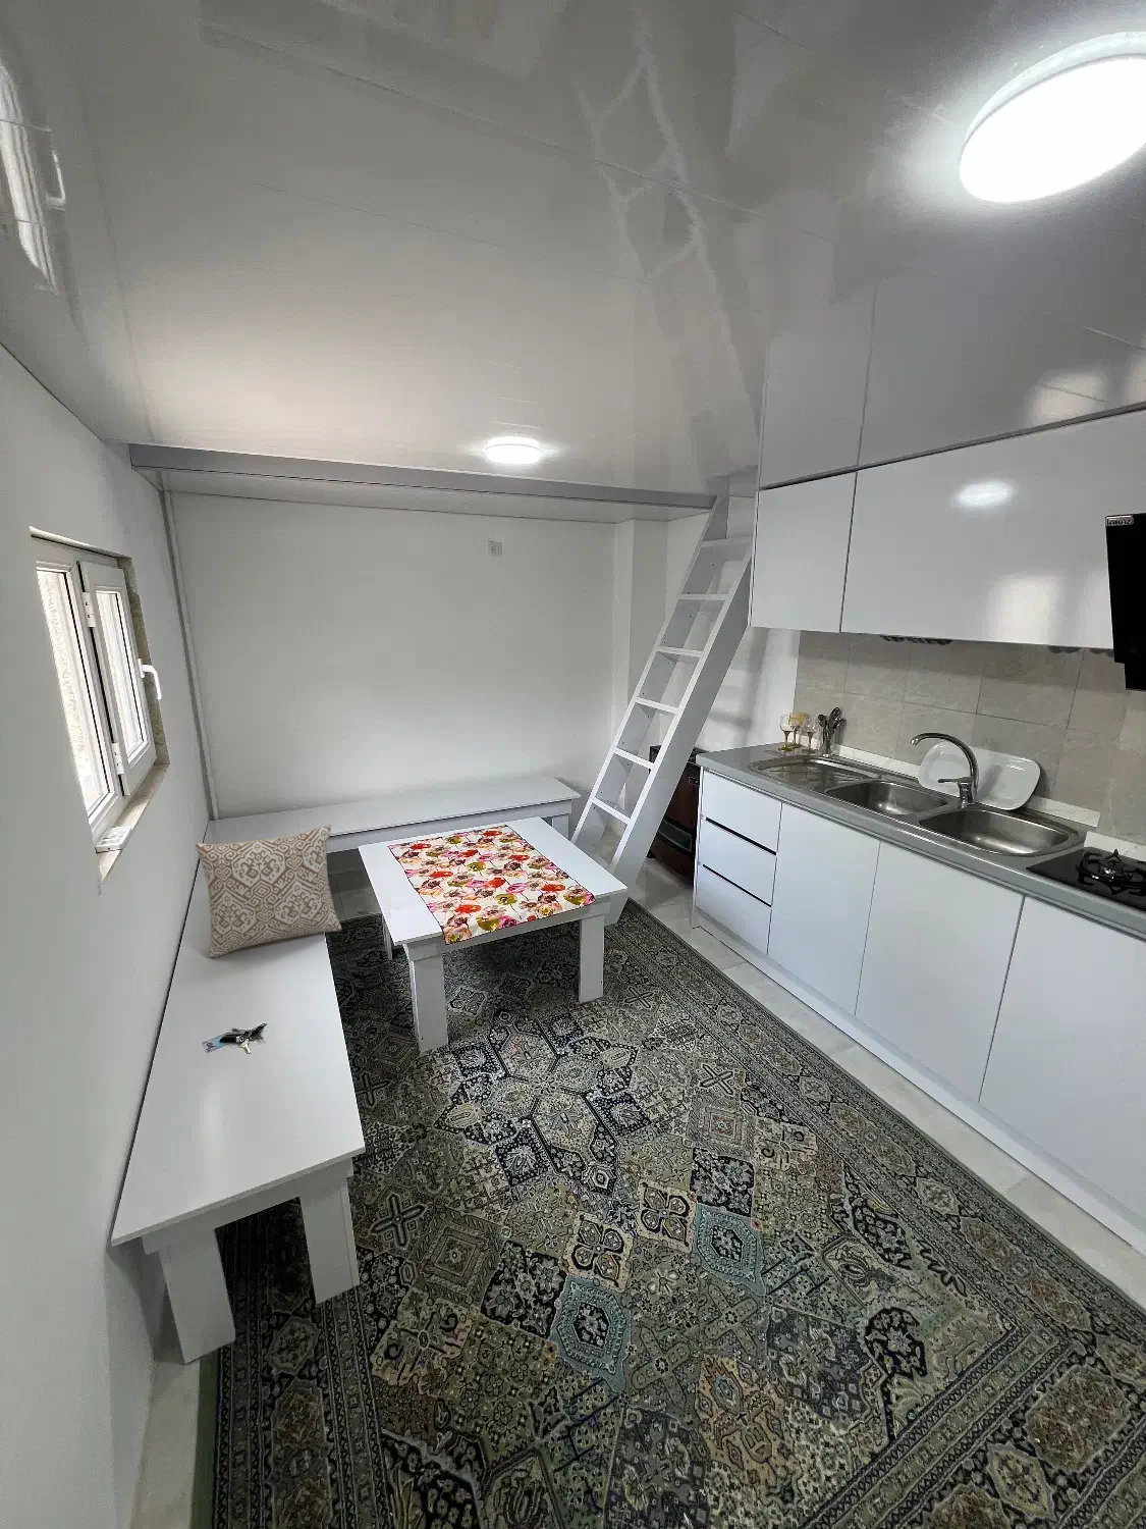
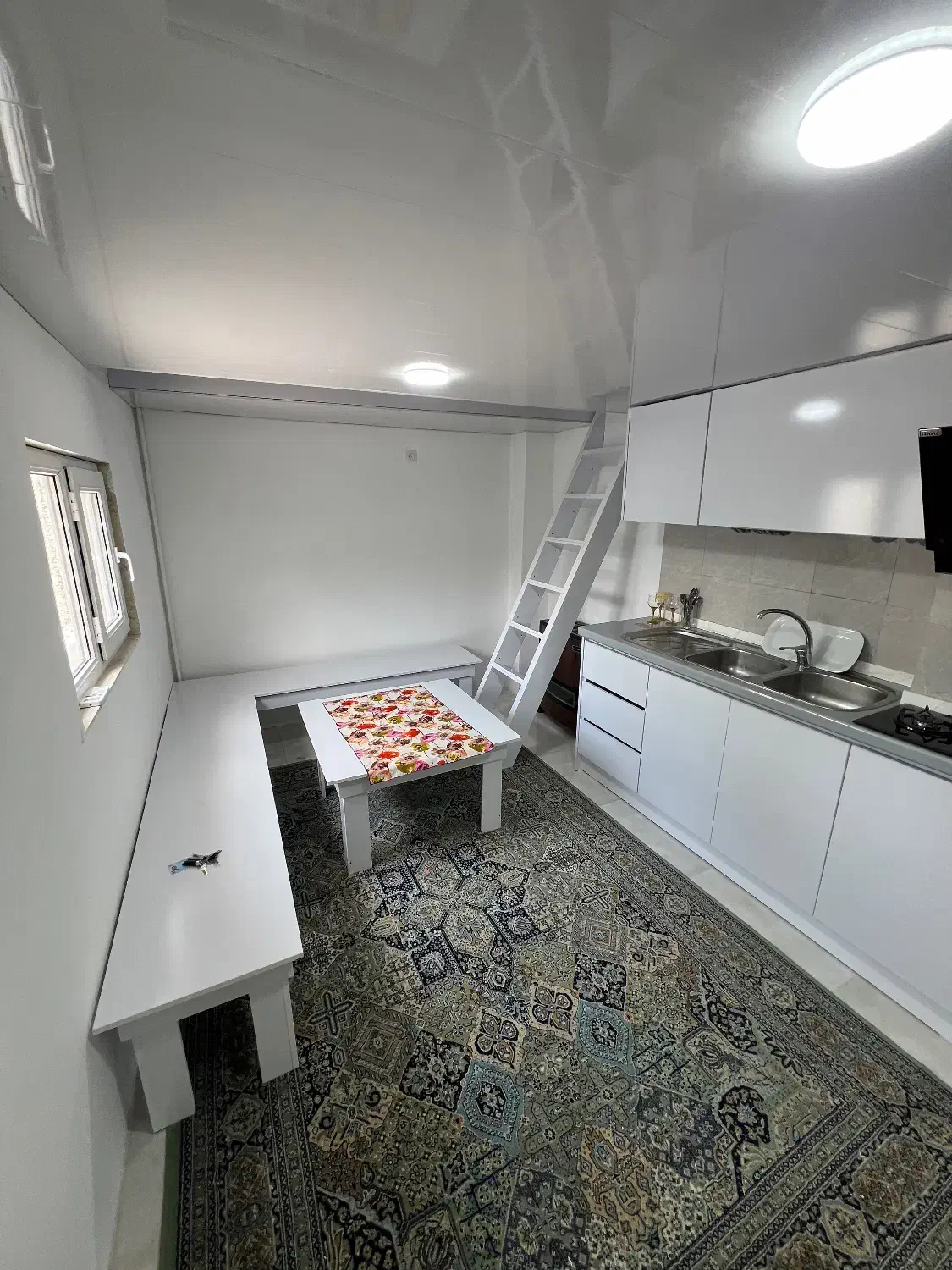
- pillow [195,823,342,960]
